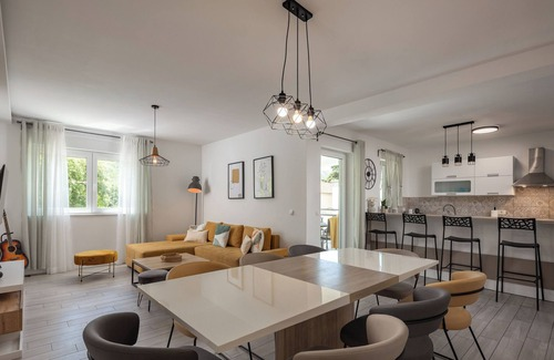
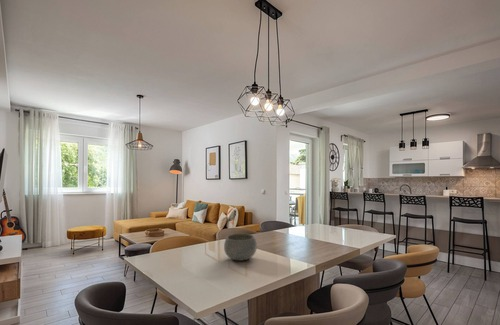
+ bowl [223,233,258,262]
